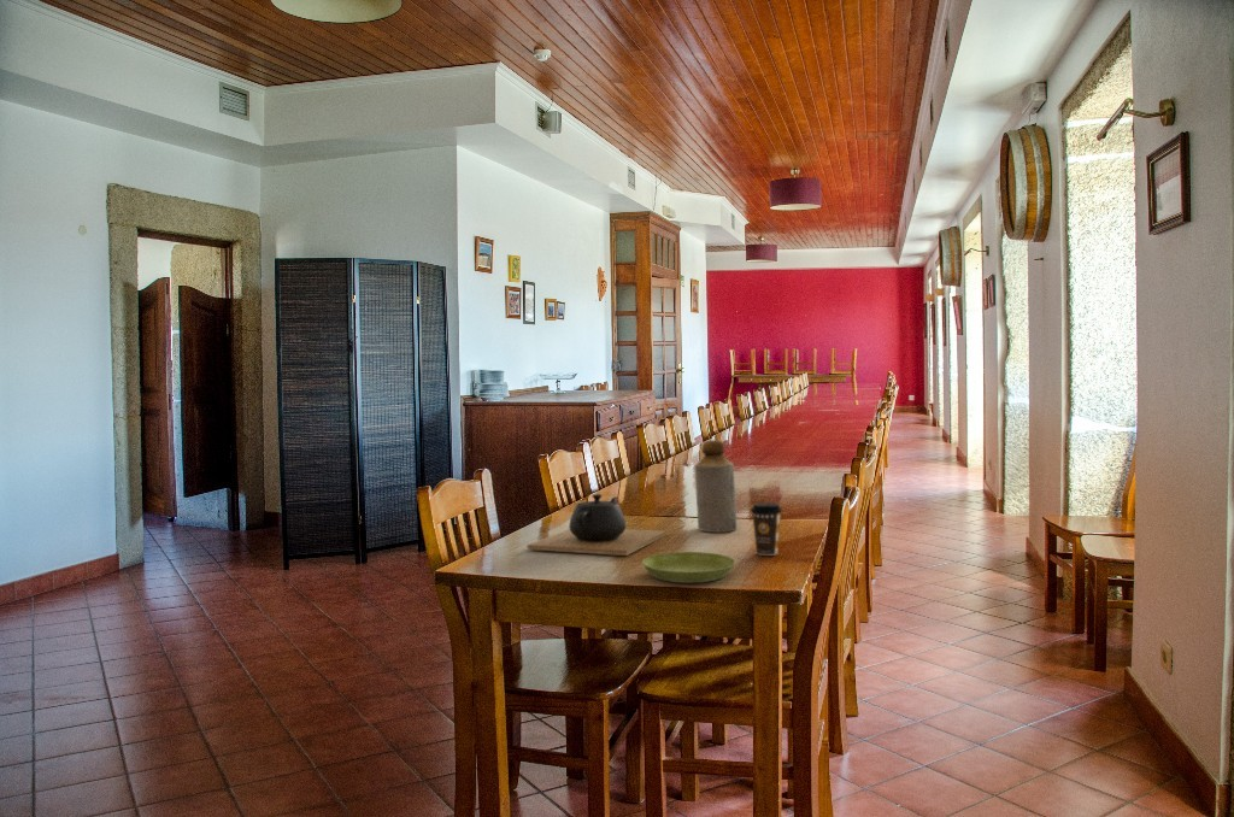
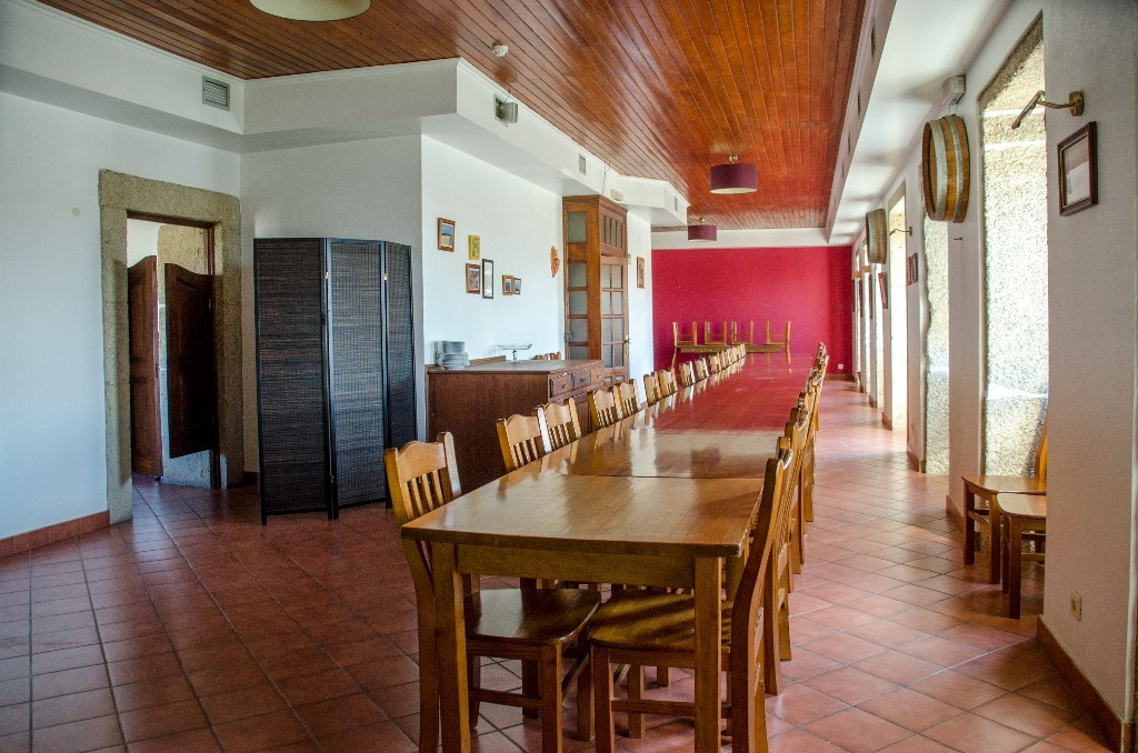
- saucer [641,551,736,584]
- teapot [527,493,668,557]
- bottle [694,439,738,534]
- coffee cup [750,501,783,557]
